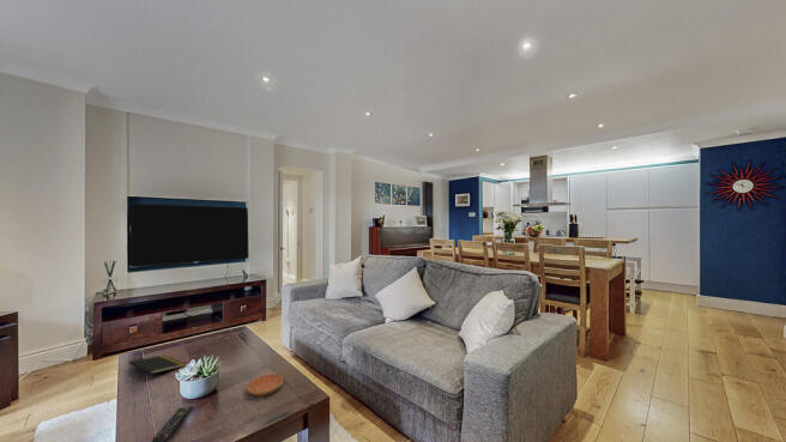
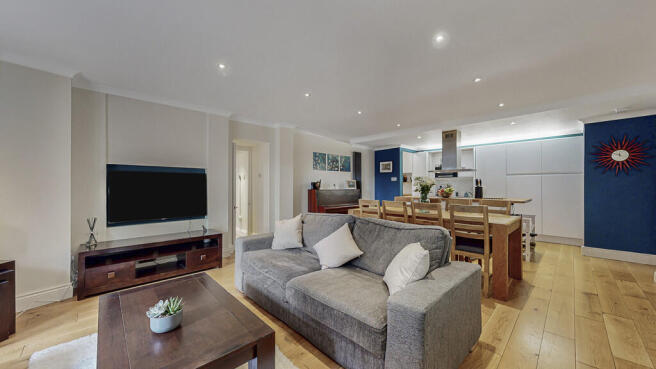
- remote control [151,405,194,442]
- saucer [246,373,284,398]
- notepad [128,355,187,381]
